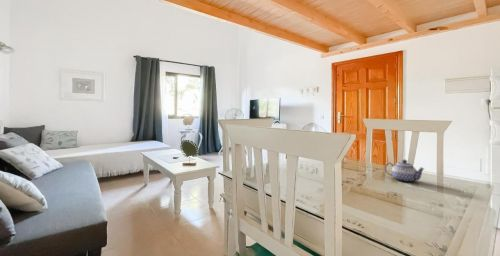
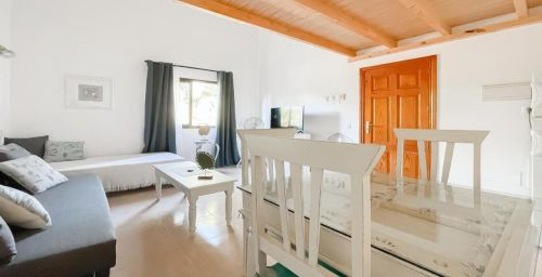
- teapot [384,158,425,183]
